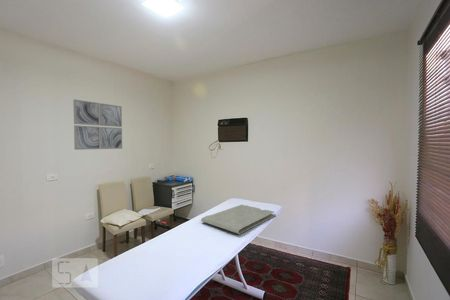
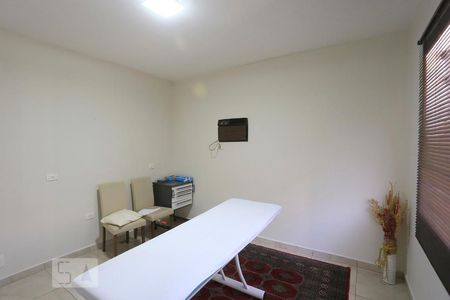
- towel [200,204,277,235]
- wall art [72,98,123,151]
